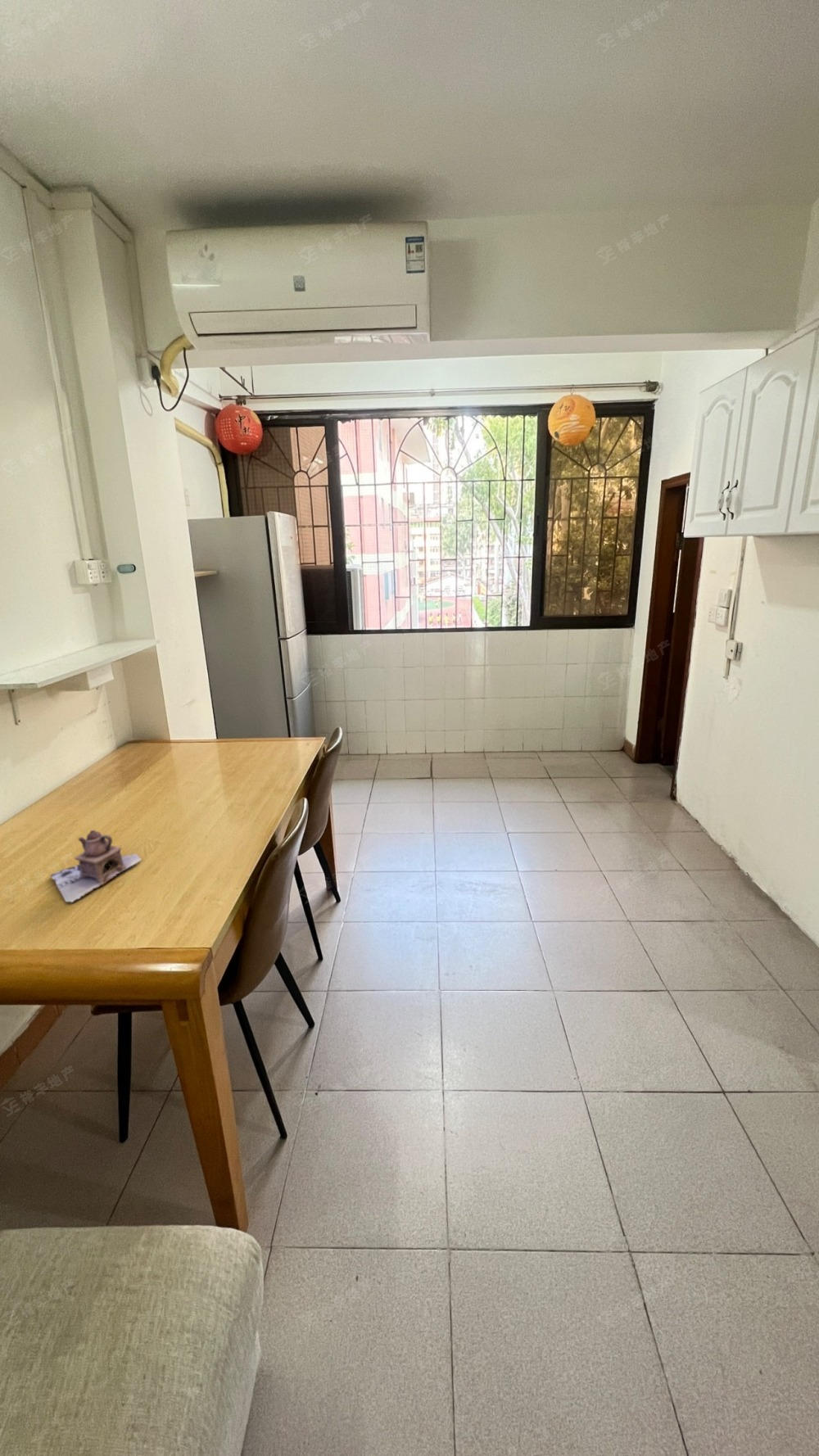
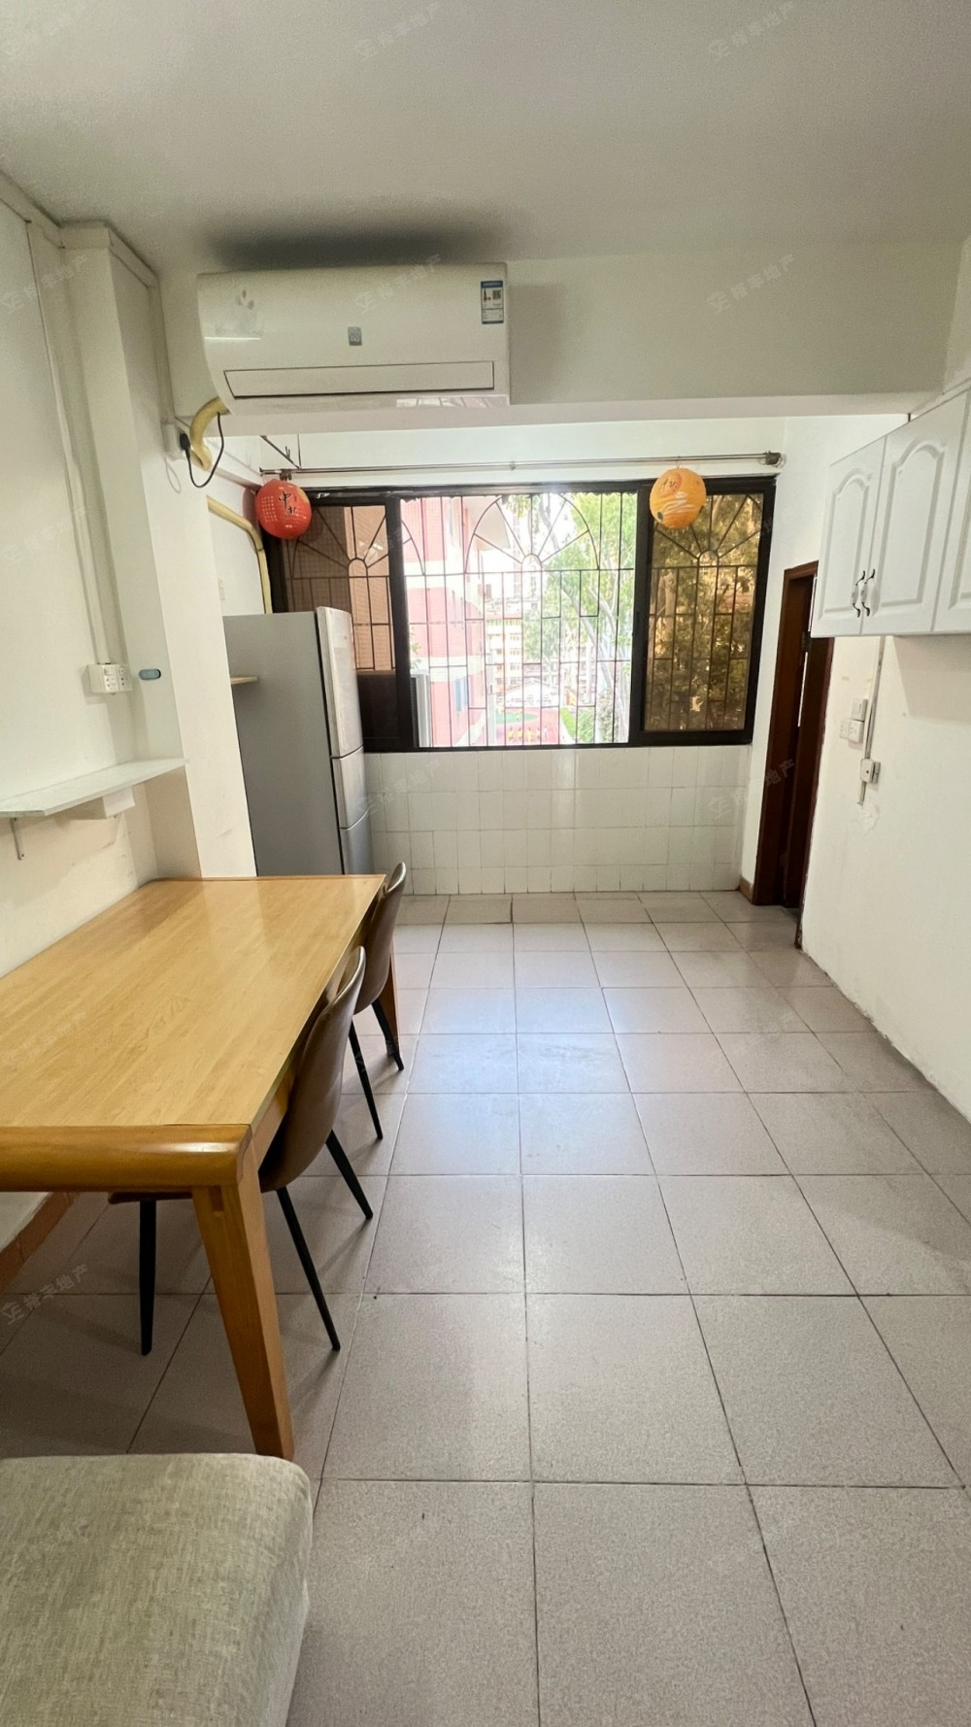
- teapot [50,830,143,904]
